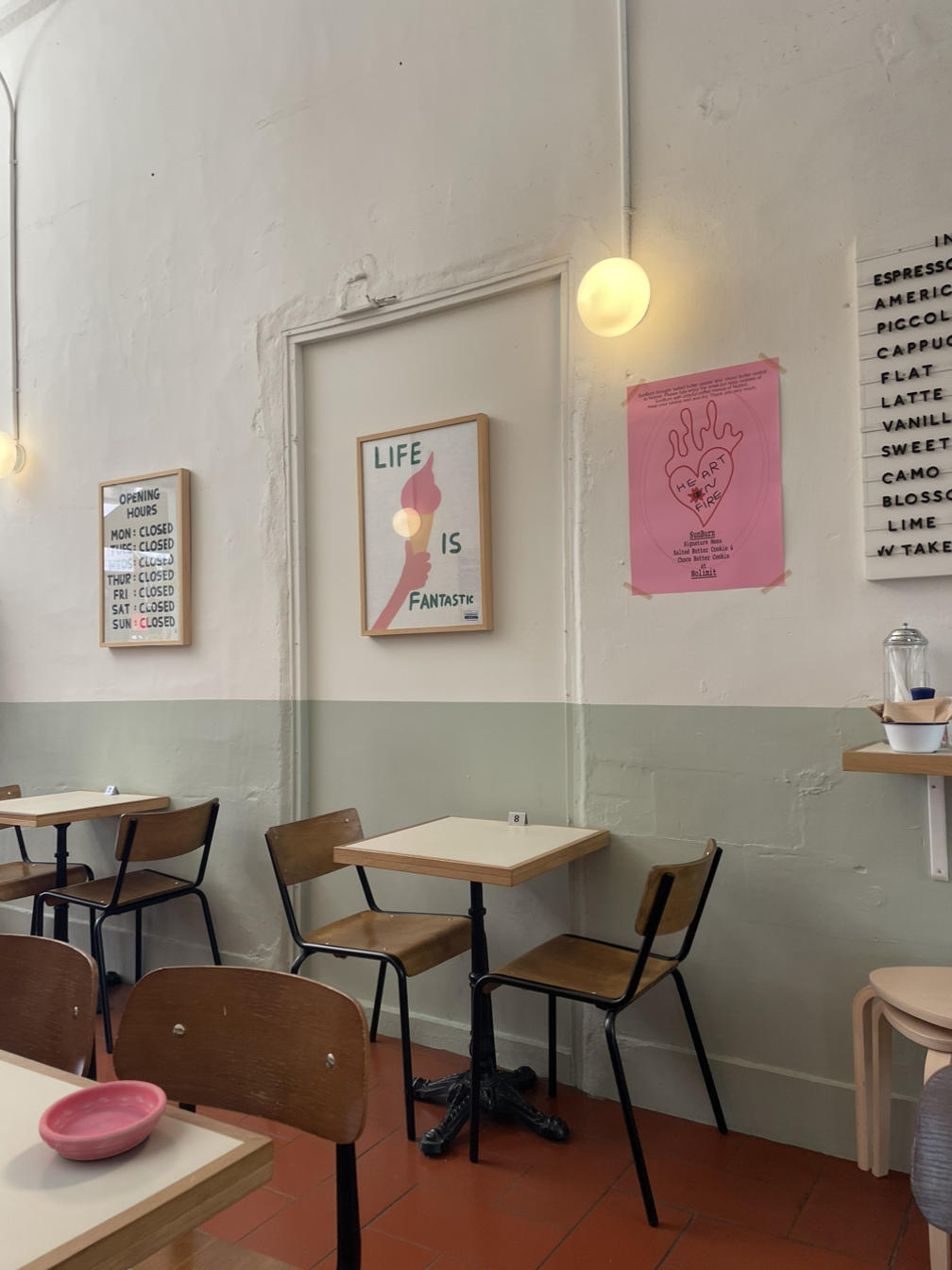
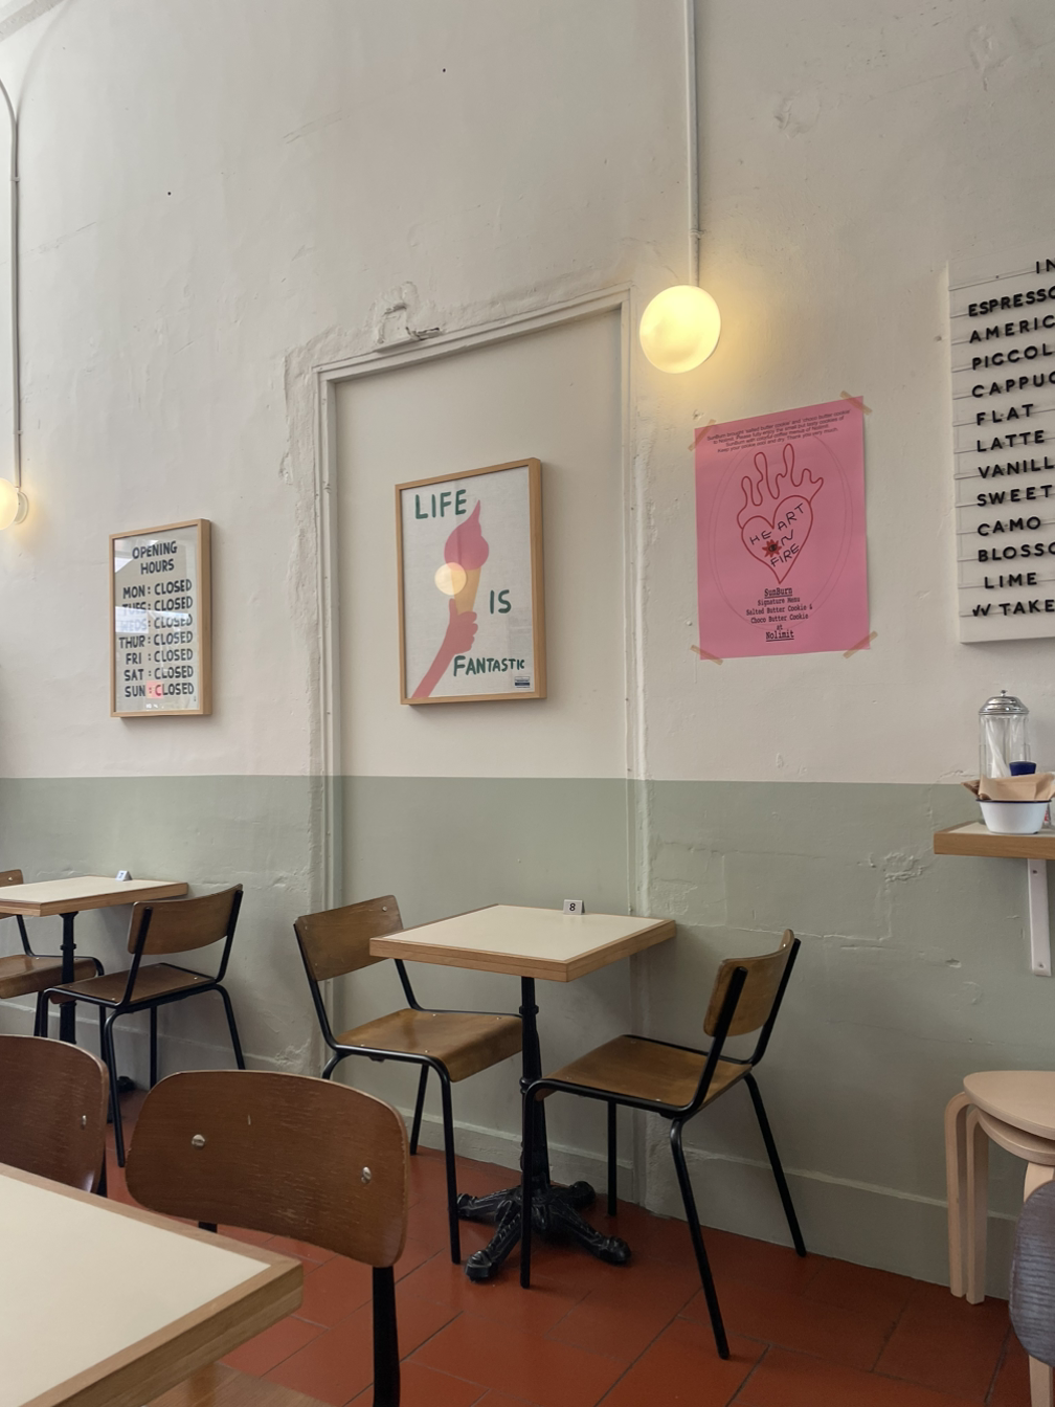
- saucer [38,1080,167,1161]
